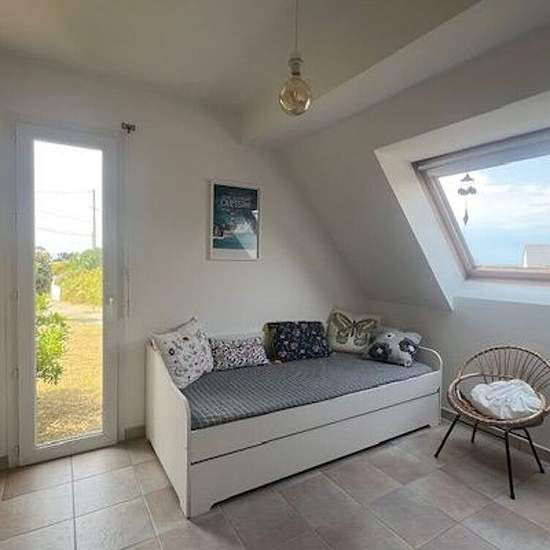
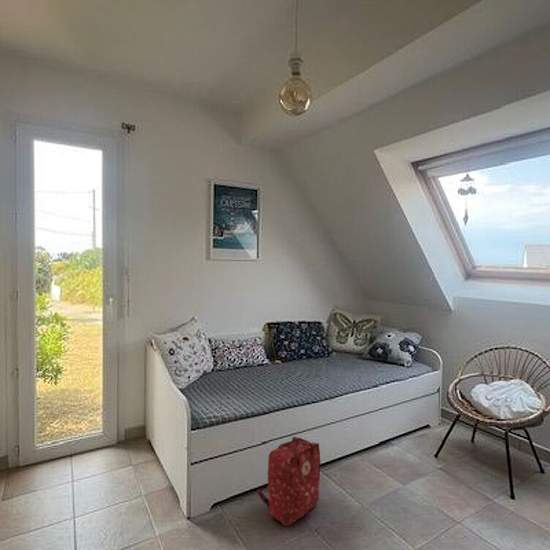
+ backpack [256,436,321,527]
